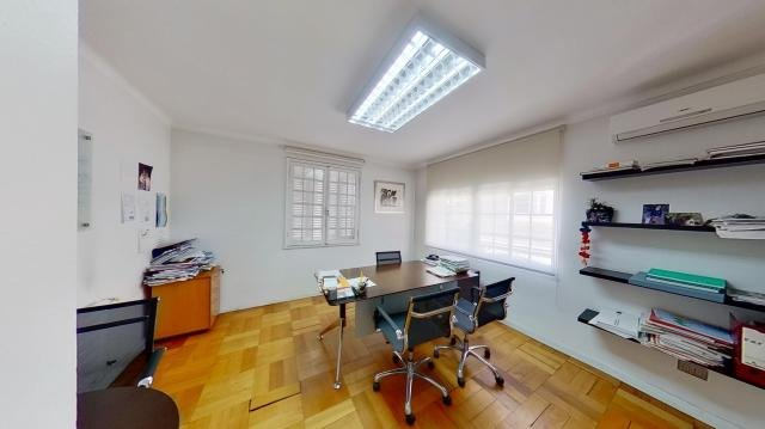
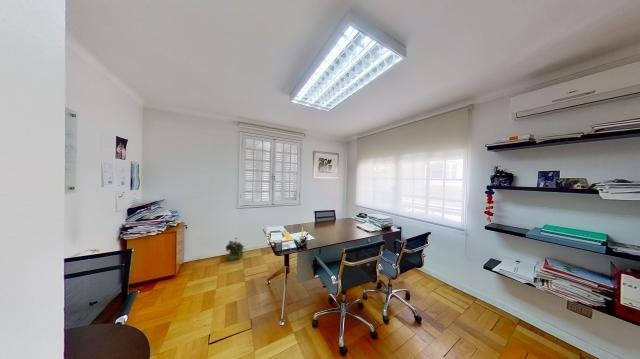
+ potted plant [224,237,246,261]
